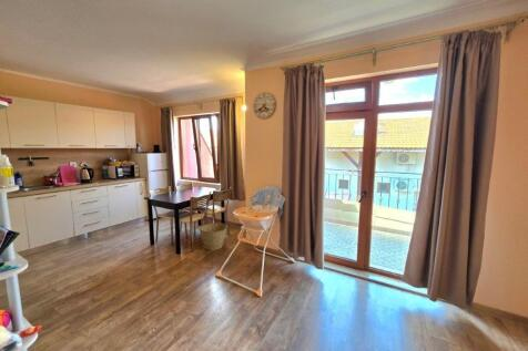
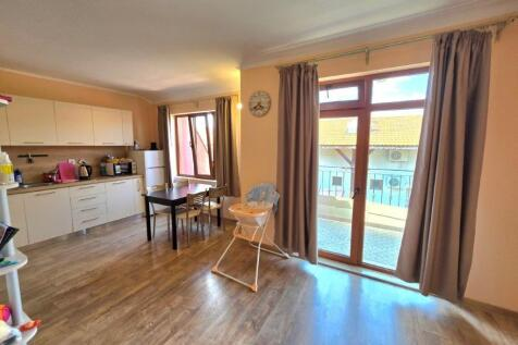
- basket [199,221,229,251]
